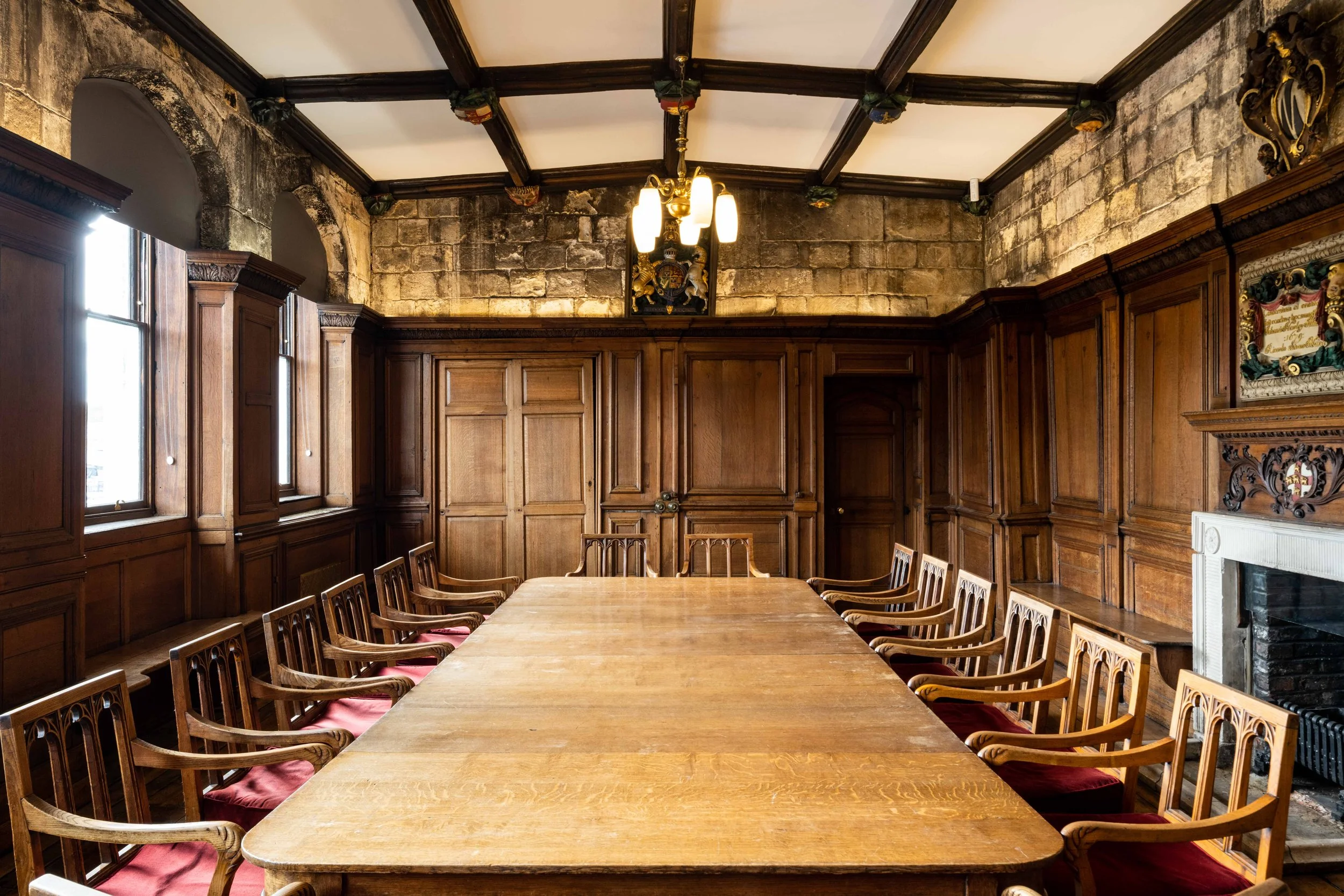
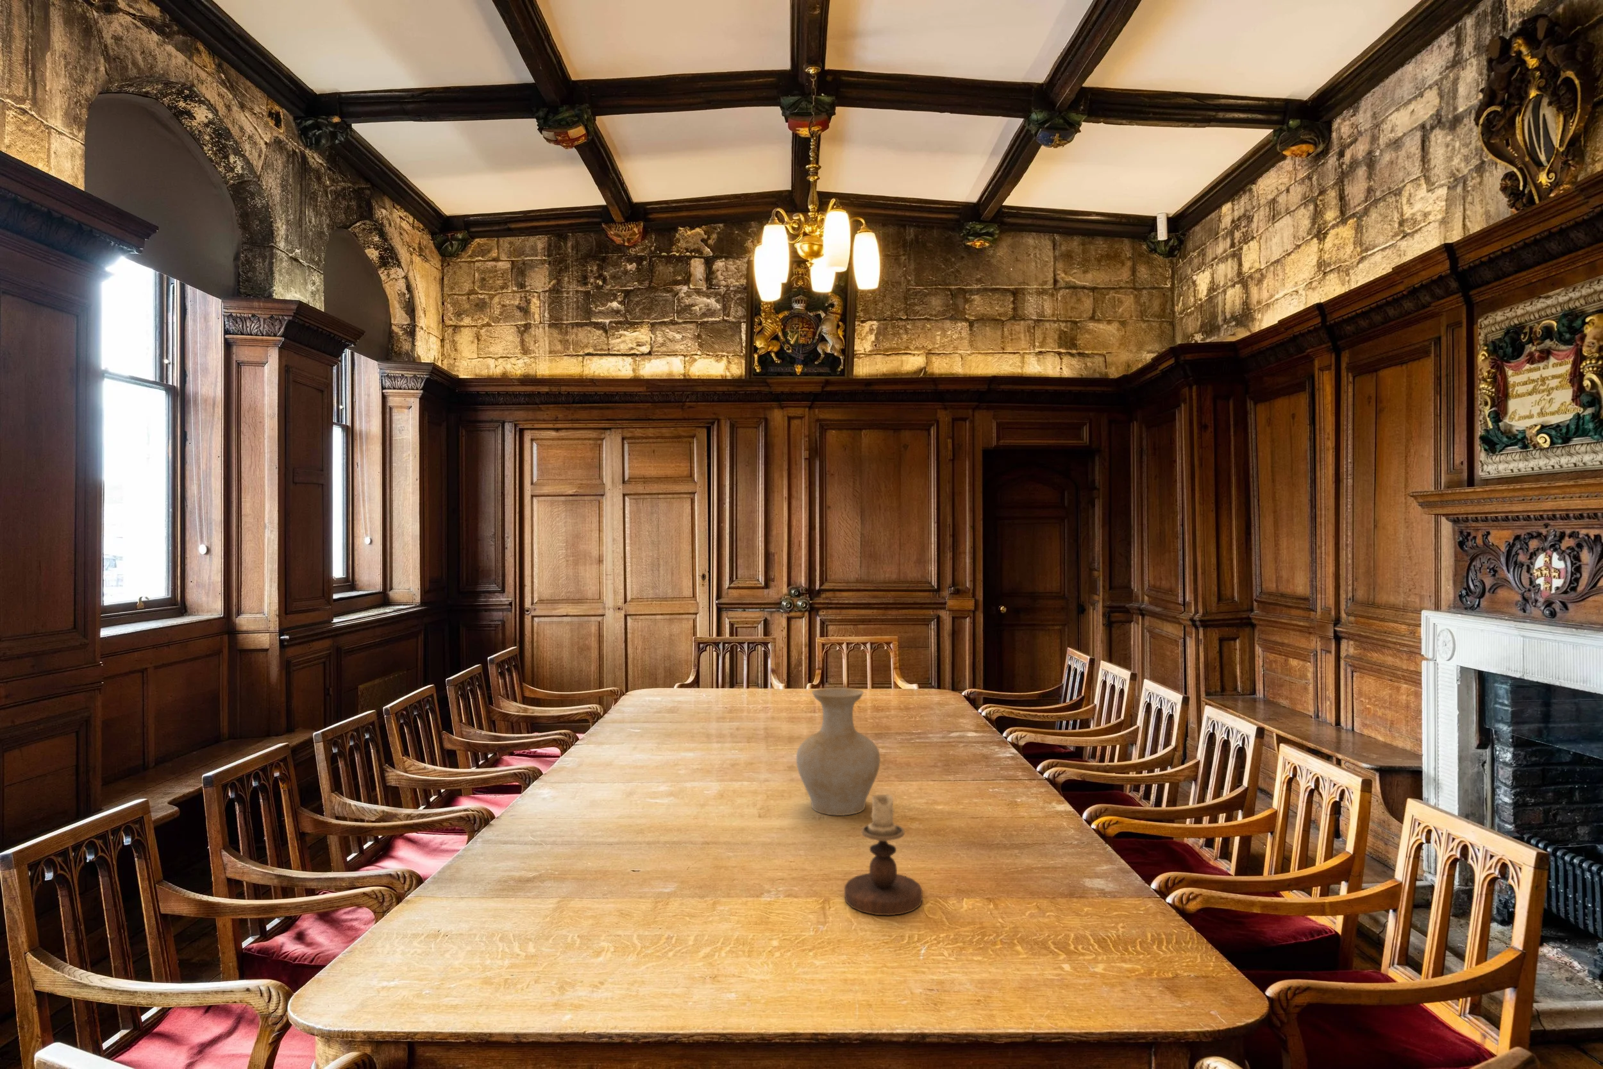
+ vase [796,687,881,816]
+ candlestick [843,793,923,916]
